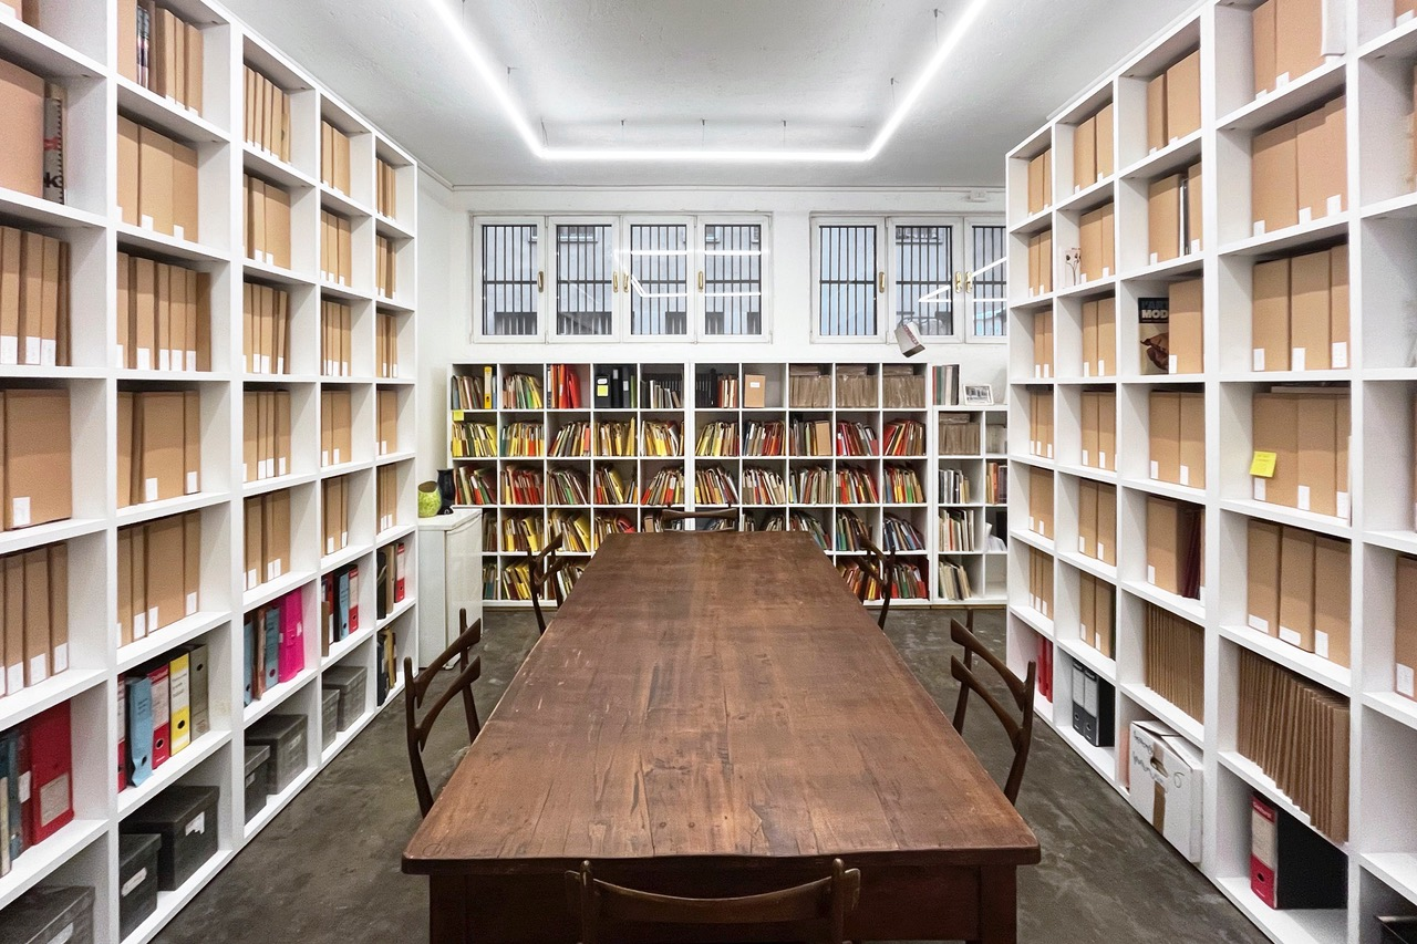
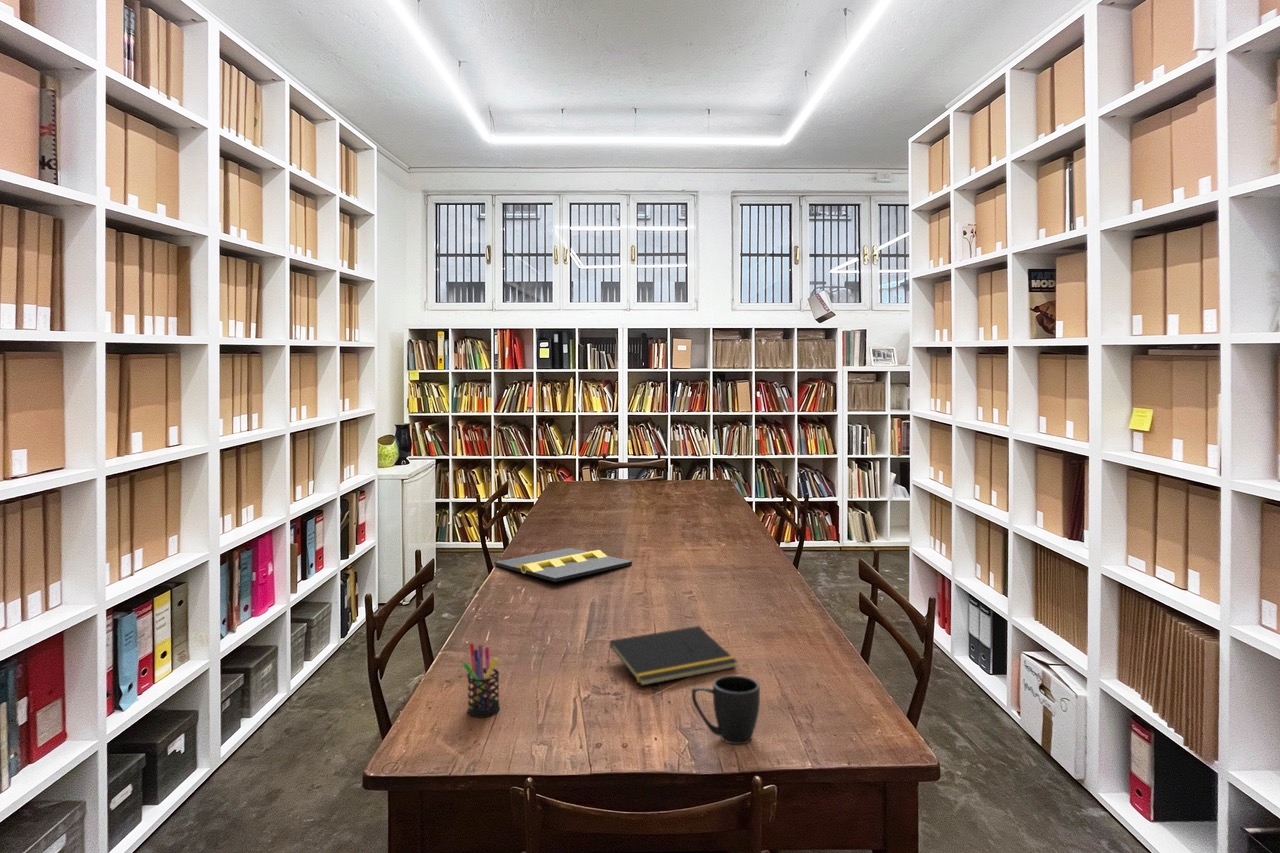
+ mug [691,674,761,745]
+ notepad [606,625,738,687]
+ pen holder [462,642,501,719]
+ document tray [494,547,633,583]
